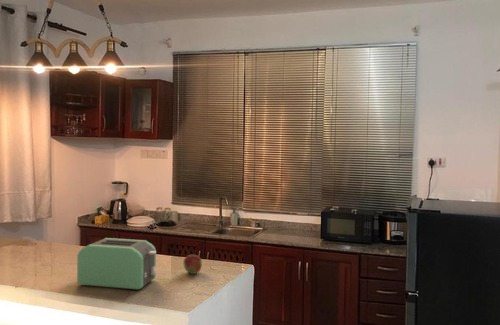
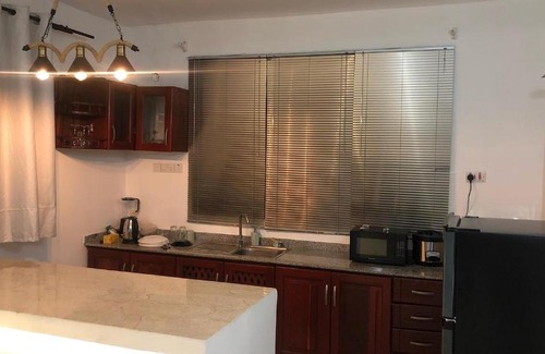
- fruit [182,254,203,275]
- toaster [76,237,157,291]
